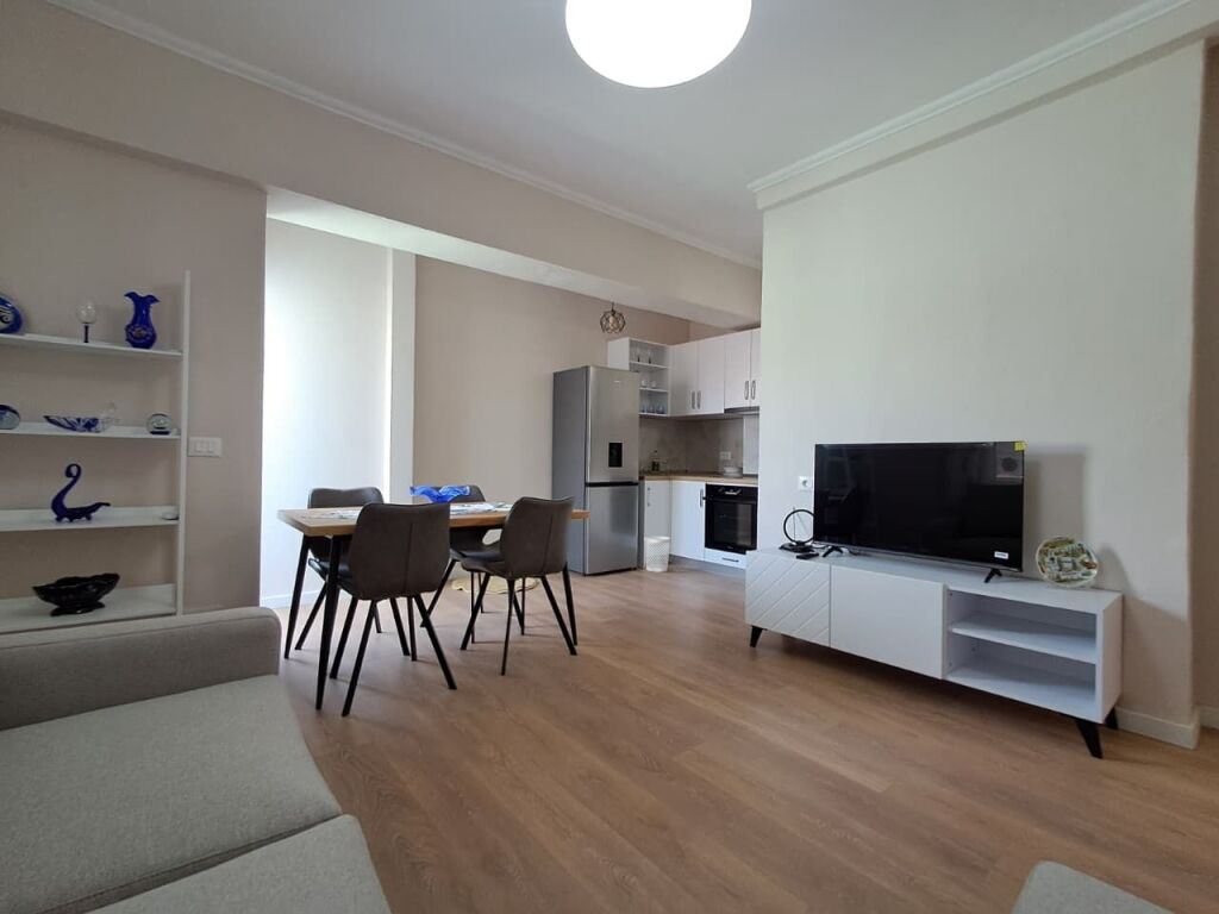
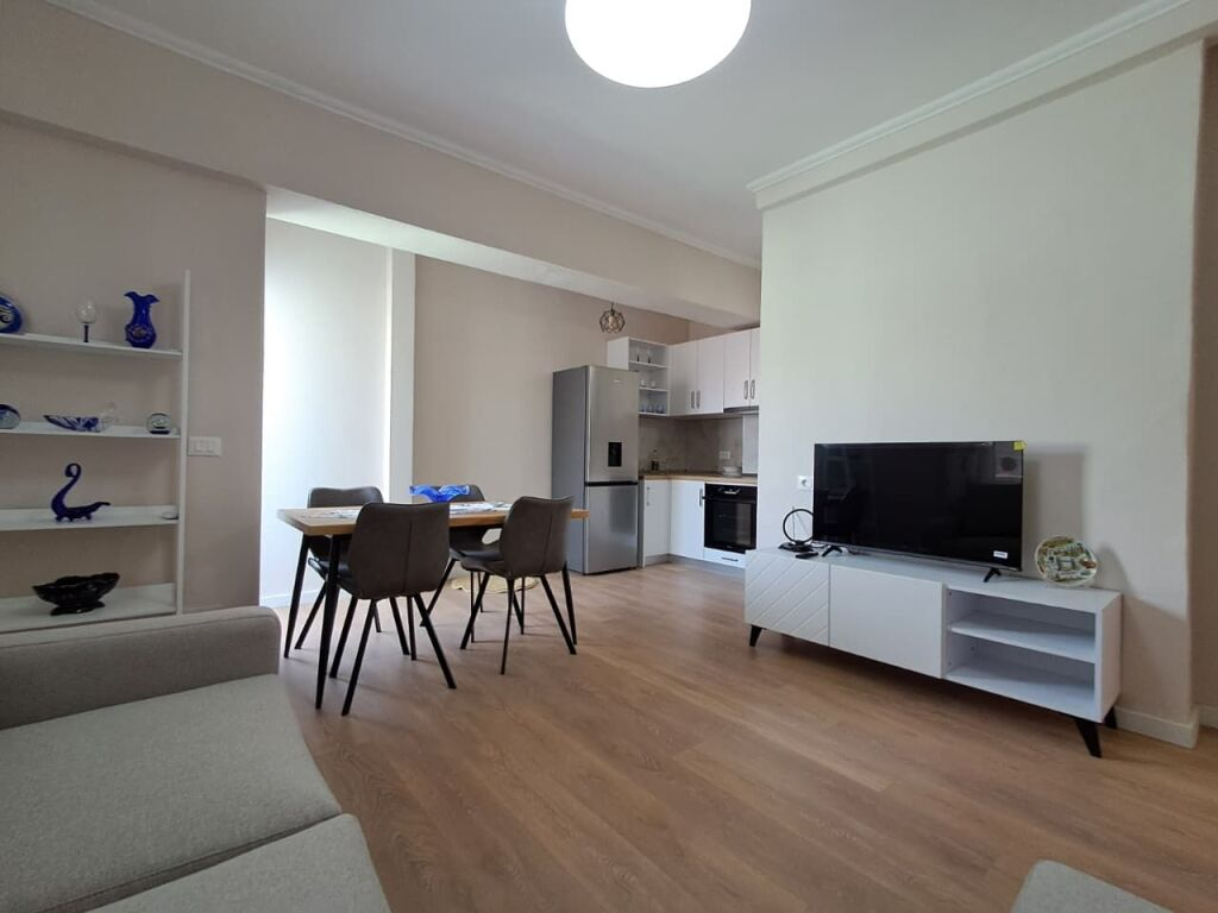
- wastebasket [643,534,671,574]
